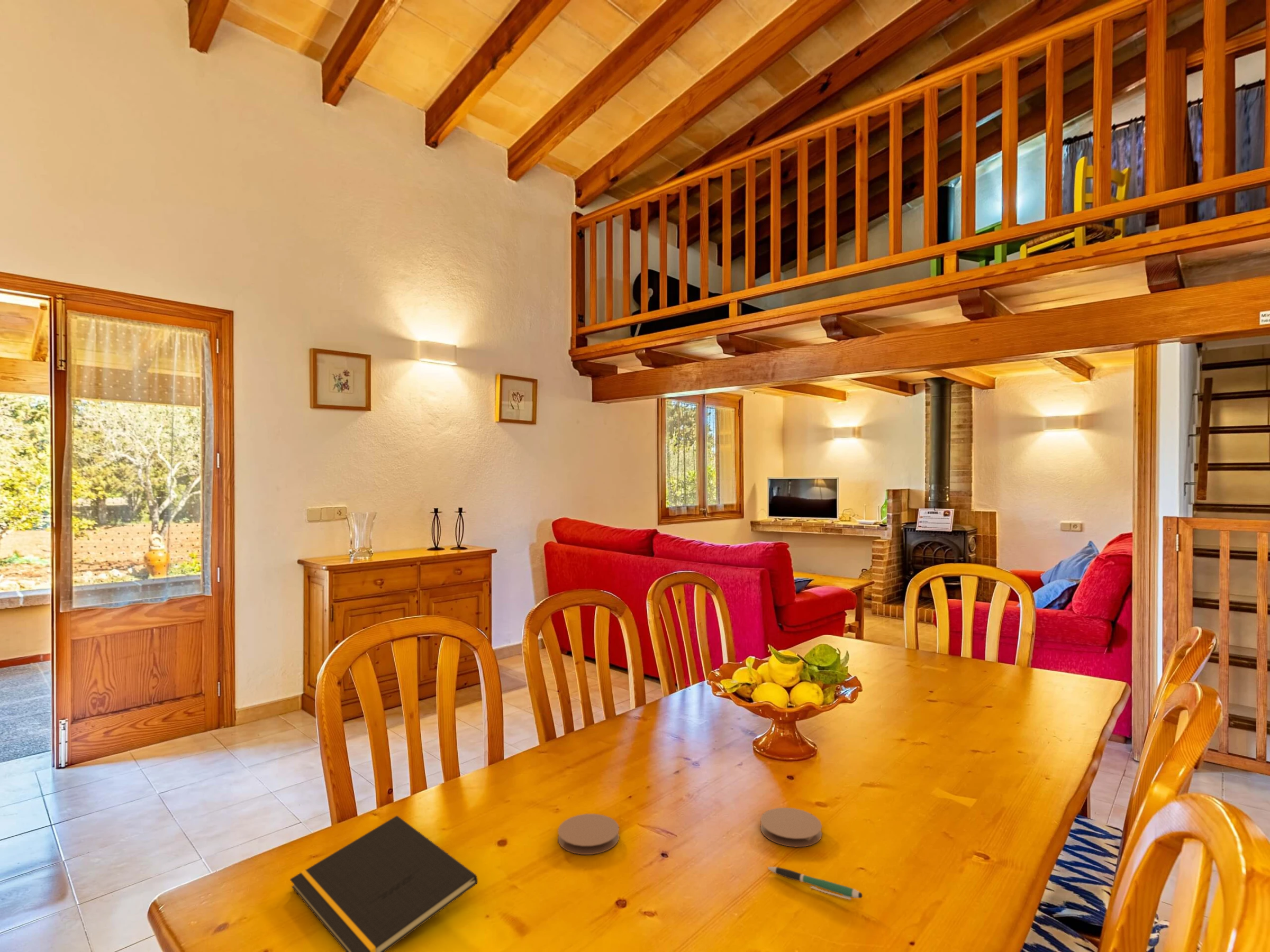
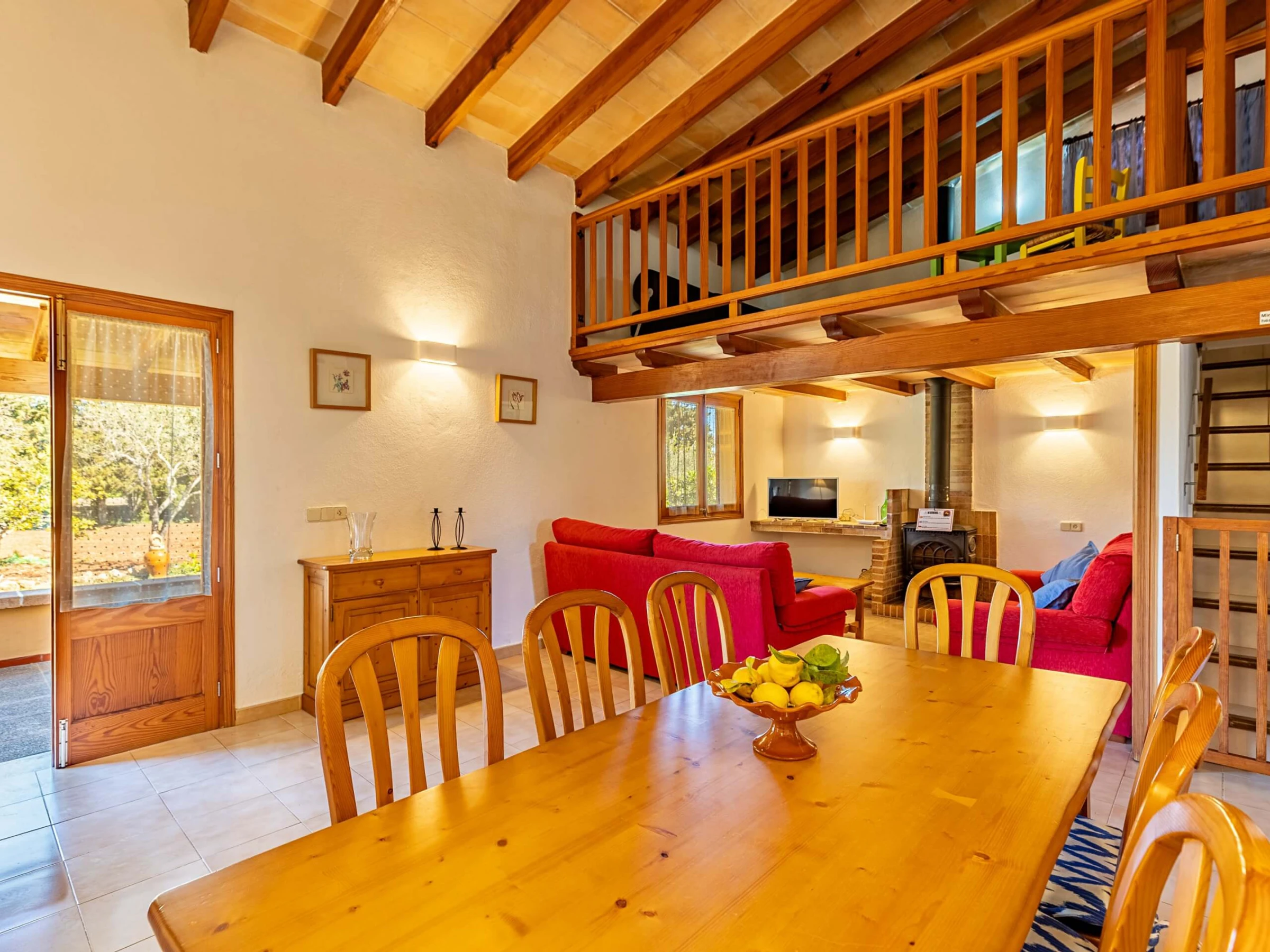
- pen [767,866,863,900]
- notepad [289,815,478,952]
- coaster [558,813,620,855]
- coaster [760,807,822,847]
